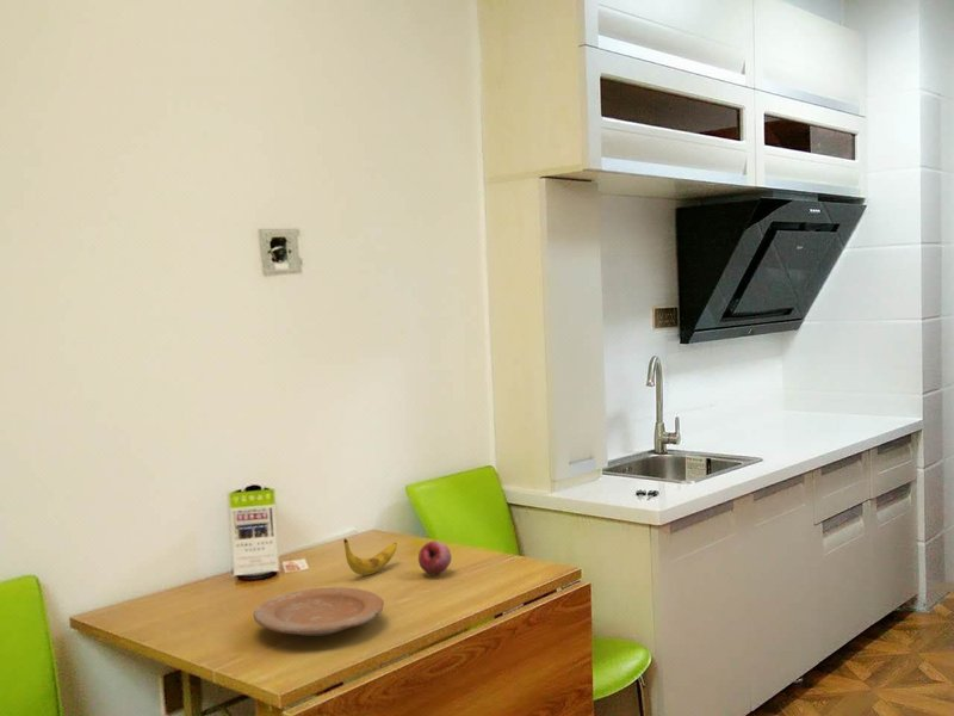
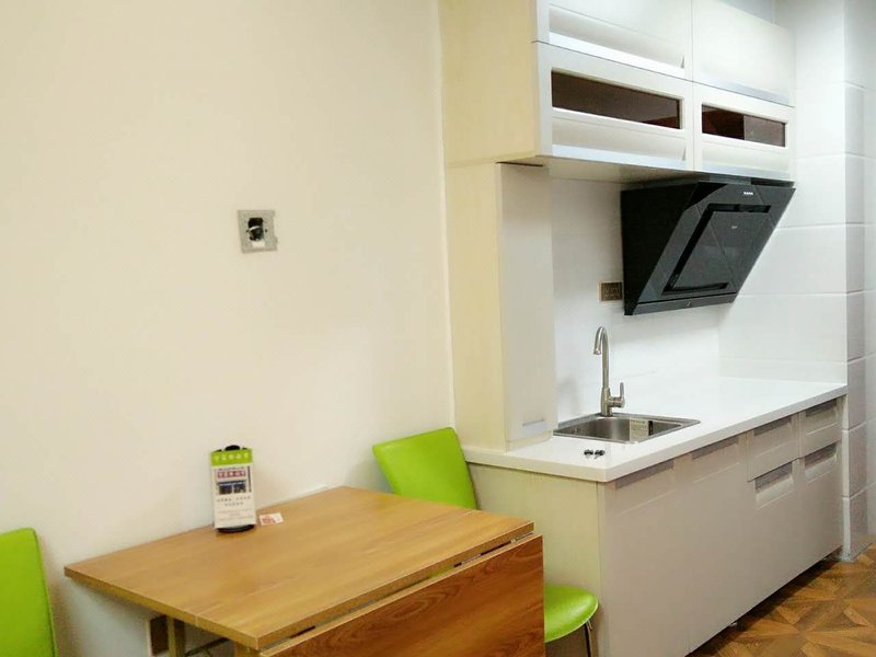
- plate [253,586,385,637]
- fruit [417,539,453,576]
- banana [342,537,398,576]
